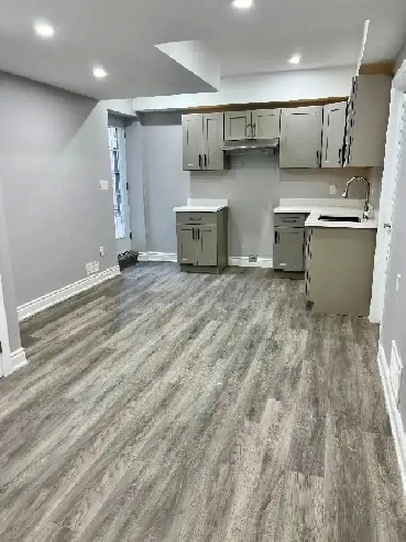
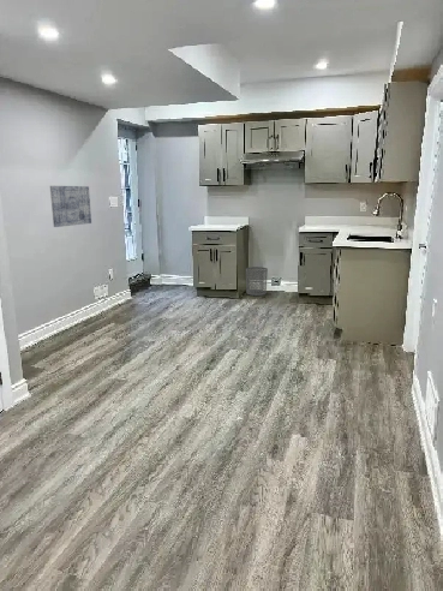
+ waste bin [245,265,269,297]
+ wall art [49,185,92,228]
